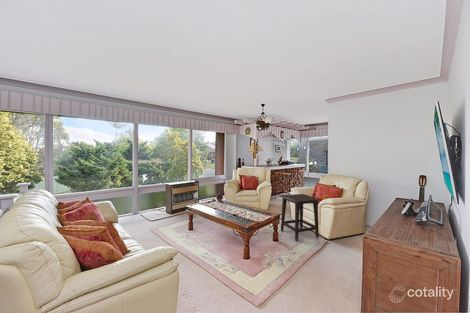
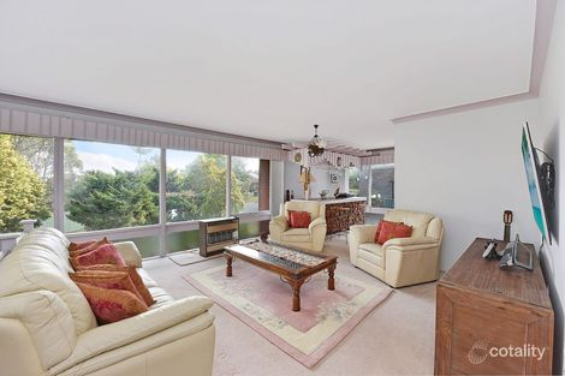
- side table [278,193,323,242]
